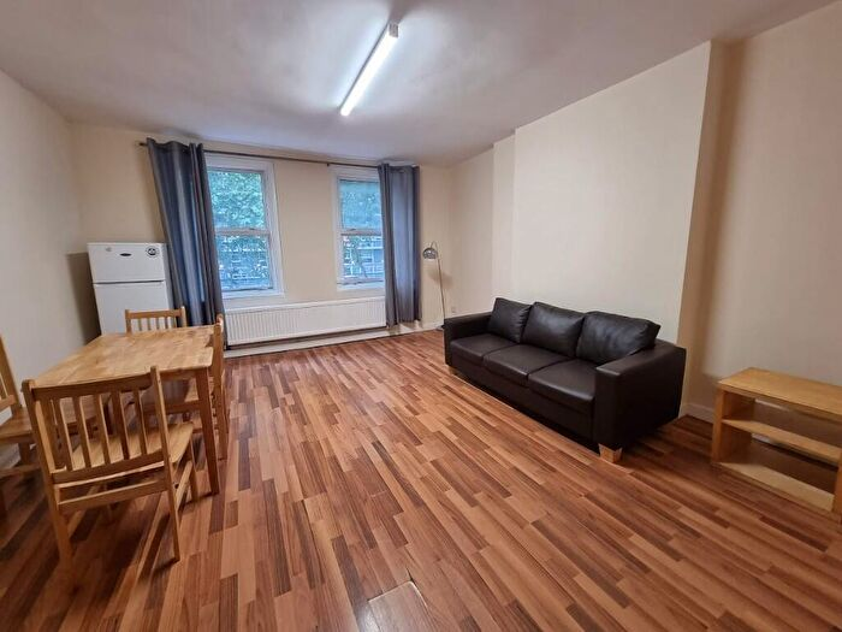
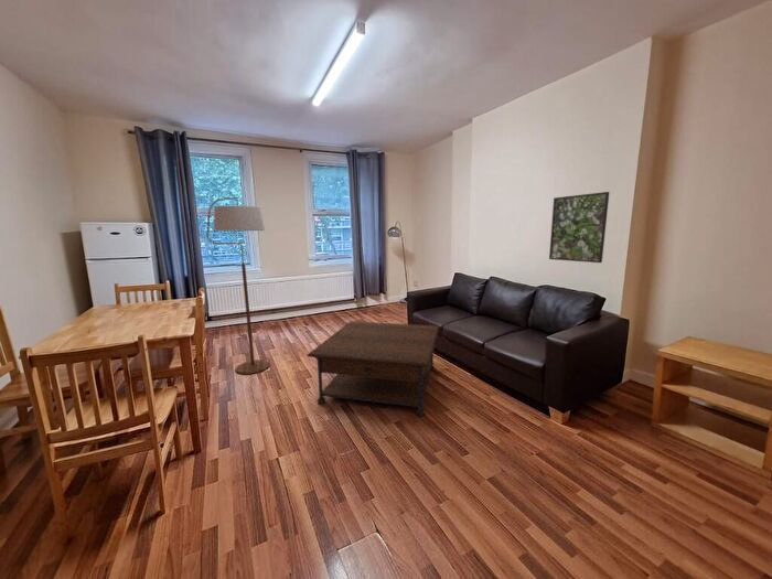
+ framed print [548,191,610,264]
+ coffee table [305,320,440,417]
+ floor lamp [206,196,271,375]
